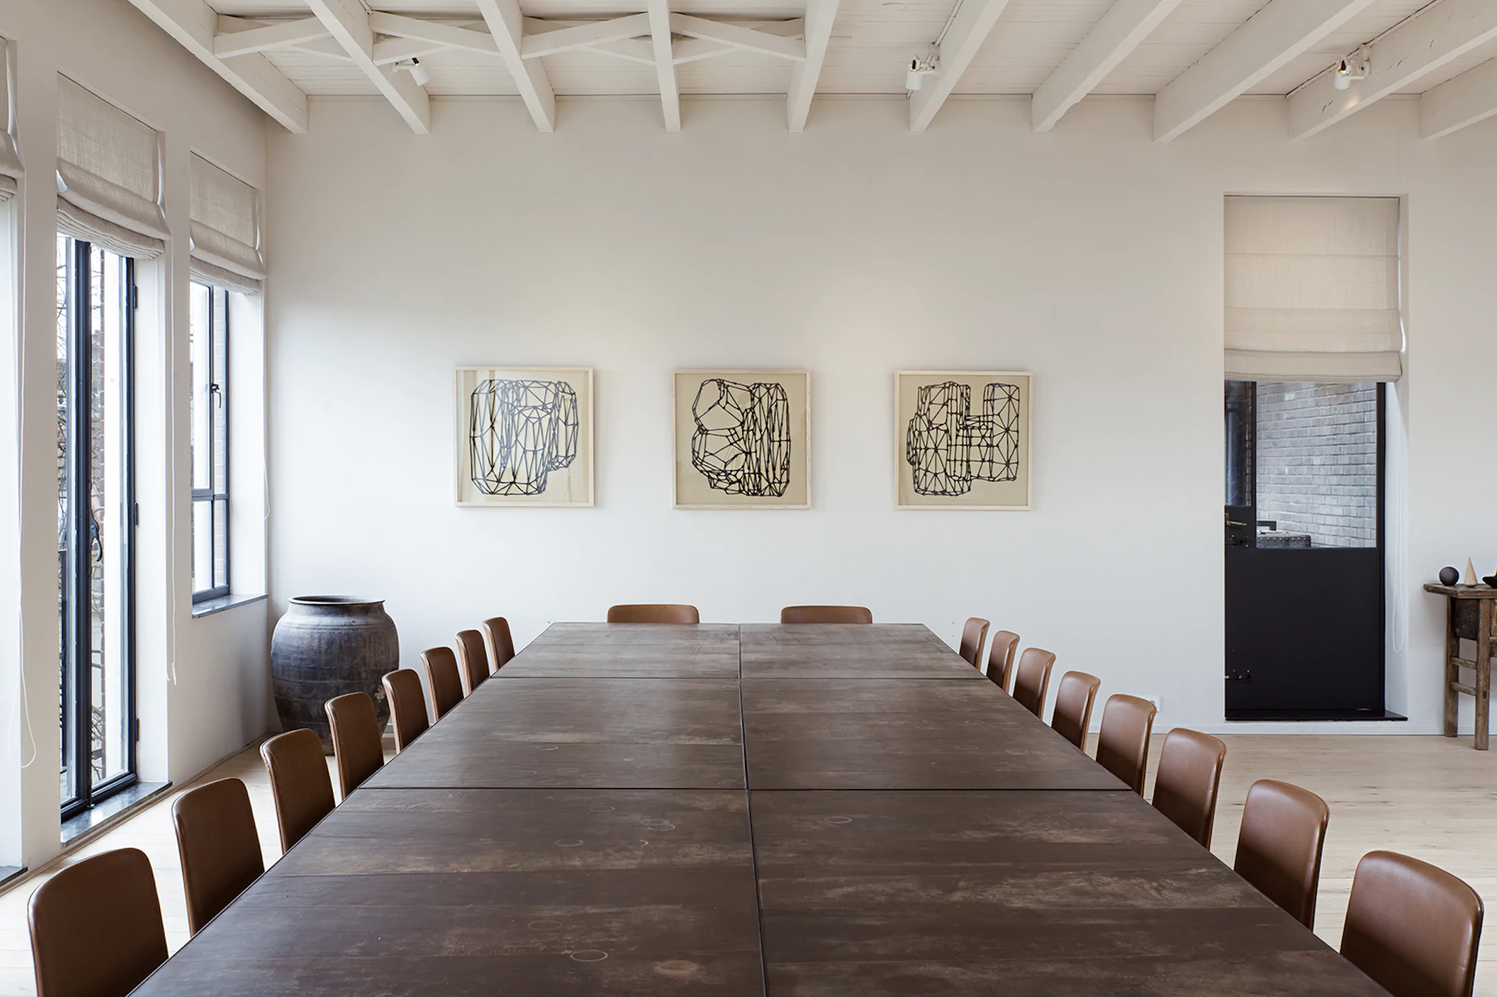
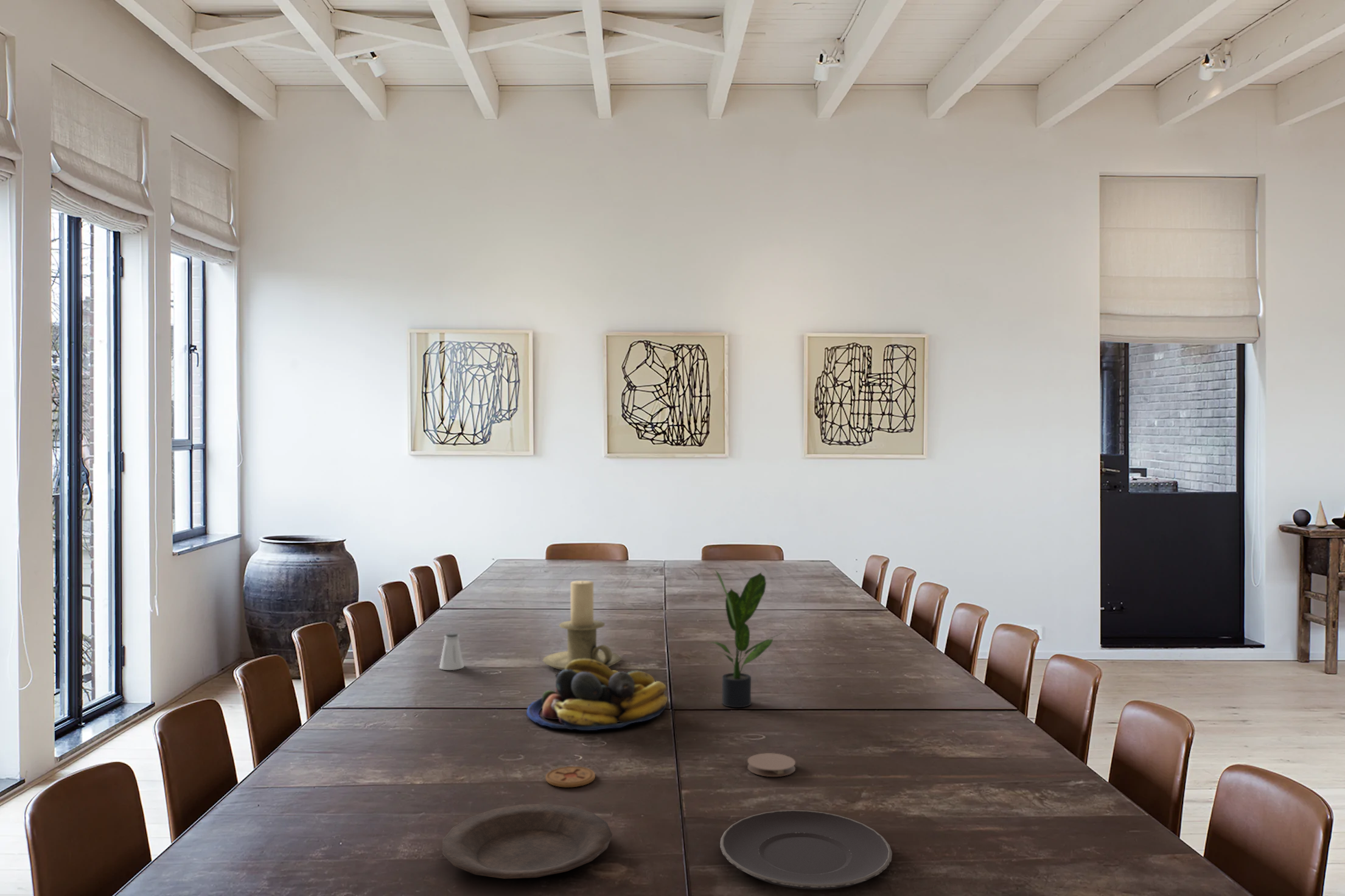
+ candle holder [542,580,622,671]
+ fruit bowl [526,659,668,731]
+ plate [442,803,613,880]
+ coaster [747,752,796,777]
+ coaster [545,766,596,788]
+ saltshaker [439,632,465,671]
+ potted plant [708,569,783,708]
+ plate [719,810,893,891]
